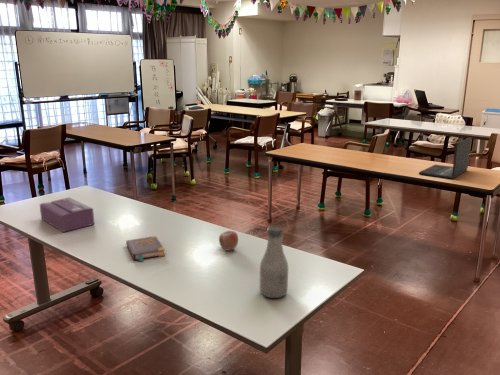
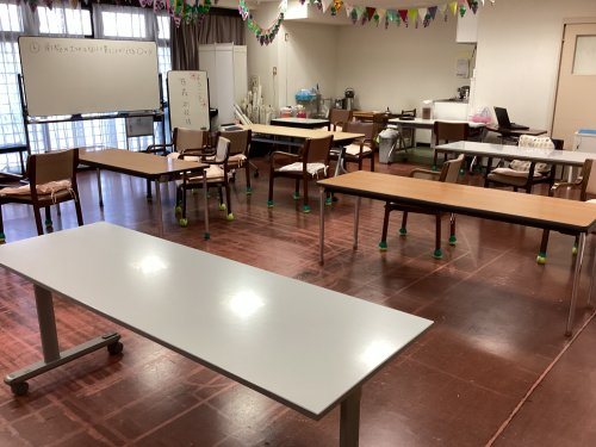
- apple [218,230,239,252]
- laptop [418,136,473,180]
- bottle [259,225,289,299]
- book [125,235,166,262]
- tissue box [39,196,95,233]
